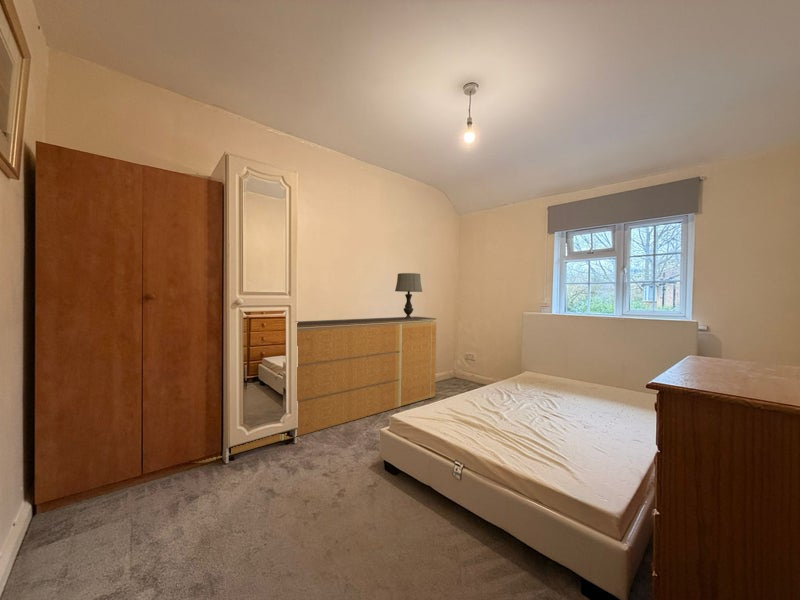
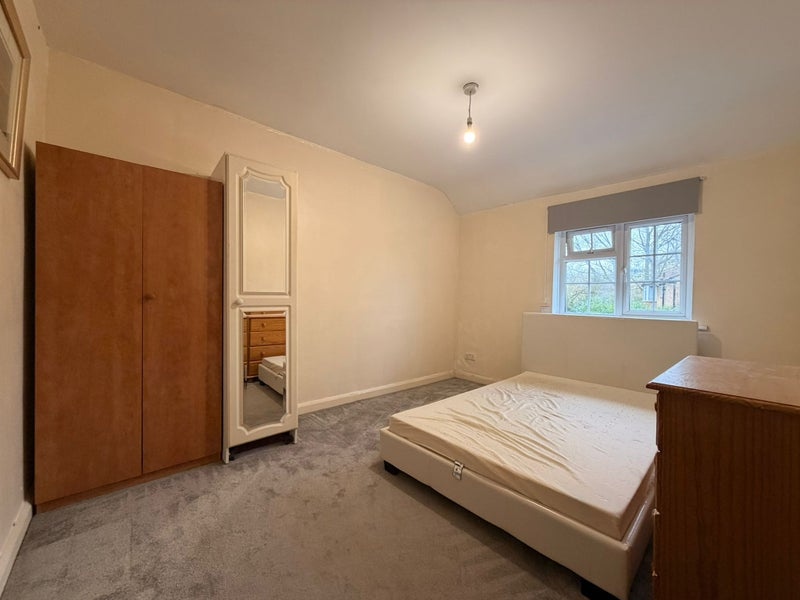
- sideboard [194,316,437,464]
- table lamp [394,272,423,319]
